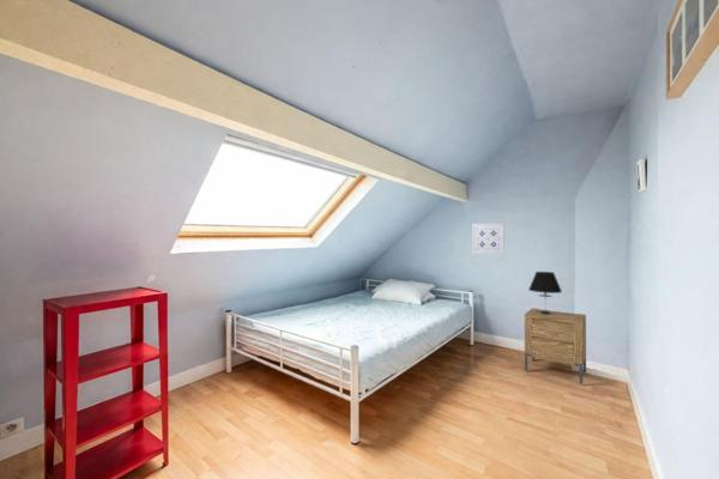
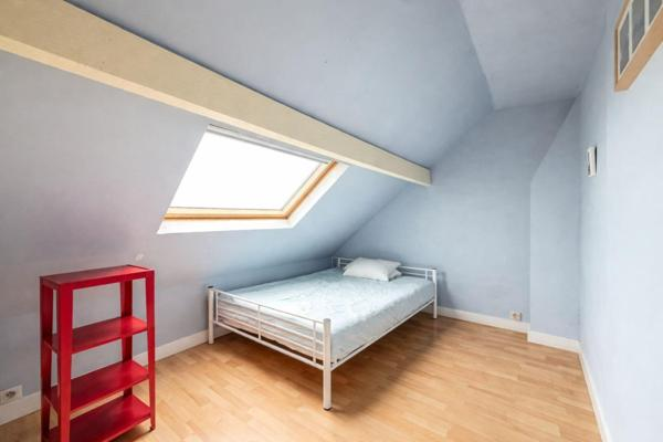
- wall art [471,222,506,255]
- table lamp [527,271,563,315]
- nightstand [524,307,587,386]
